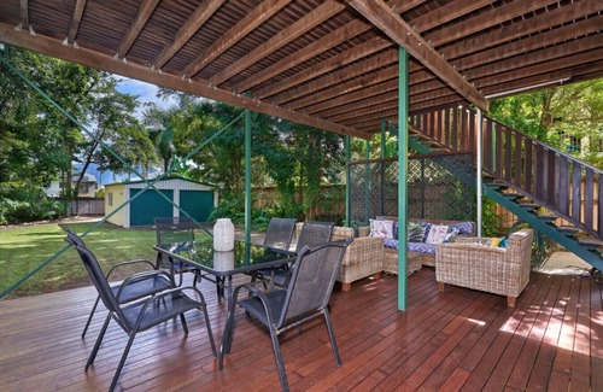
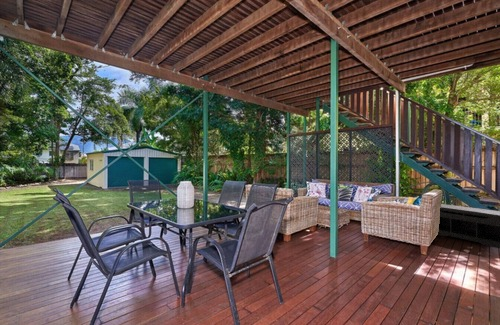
+ bench [437,203,500,249]
